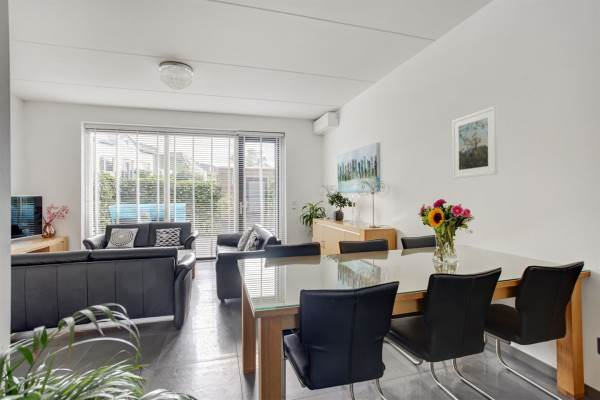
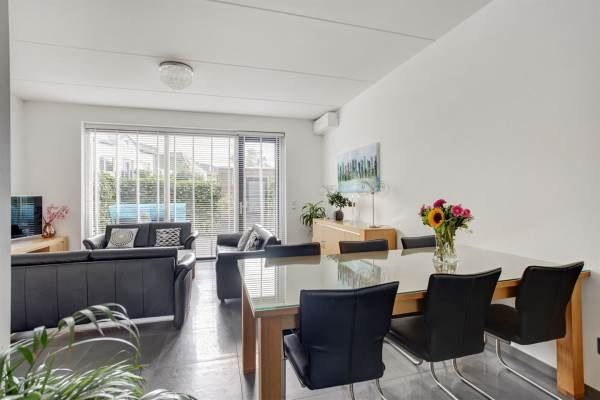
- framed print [451,105,499,179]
